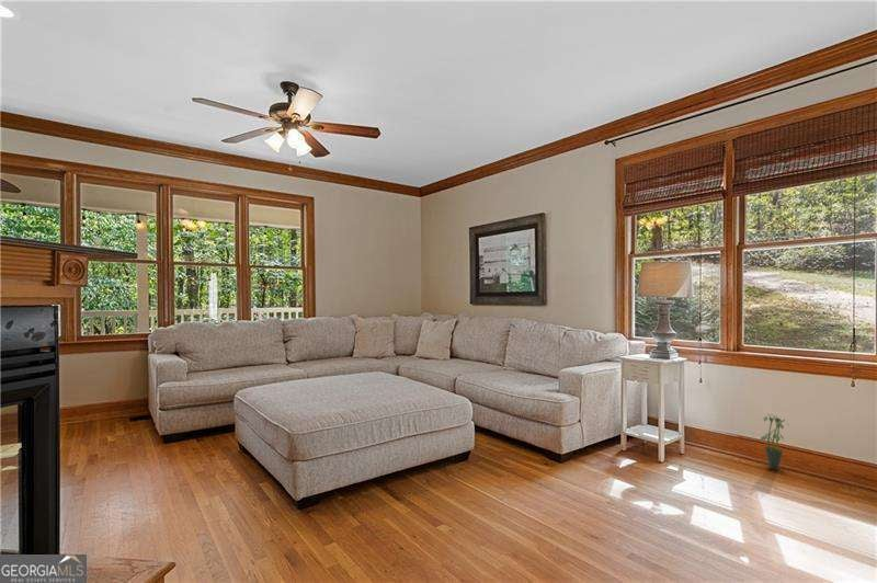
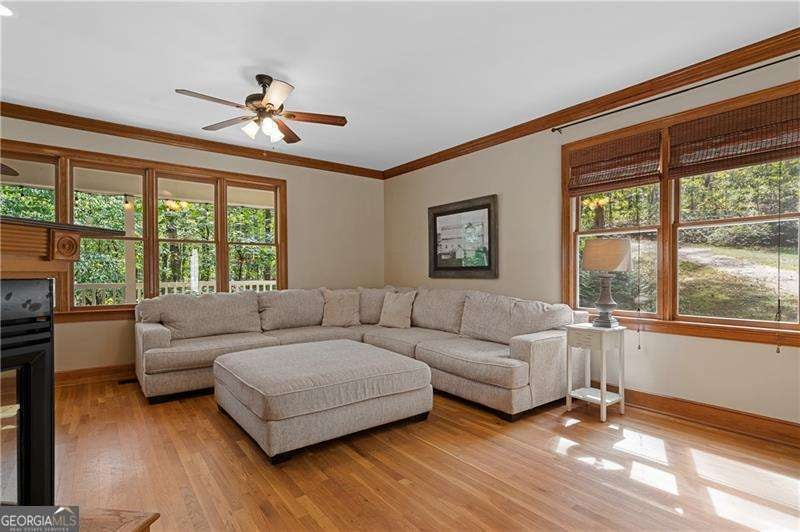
- potted plant [760,413,790,471]
